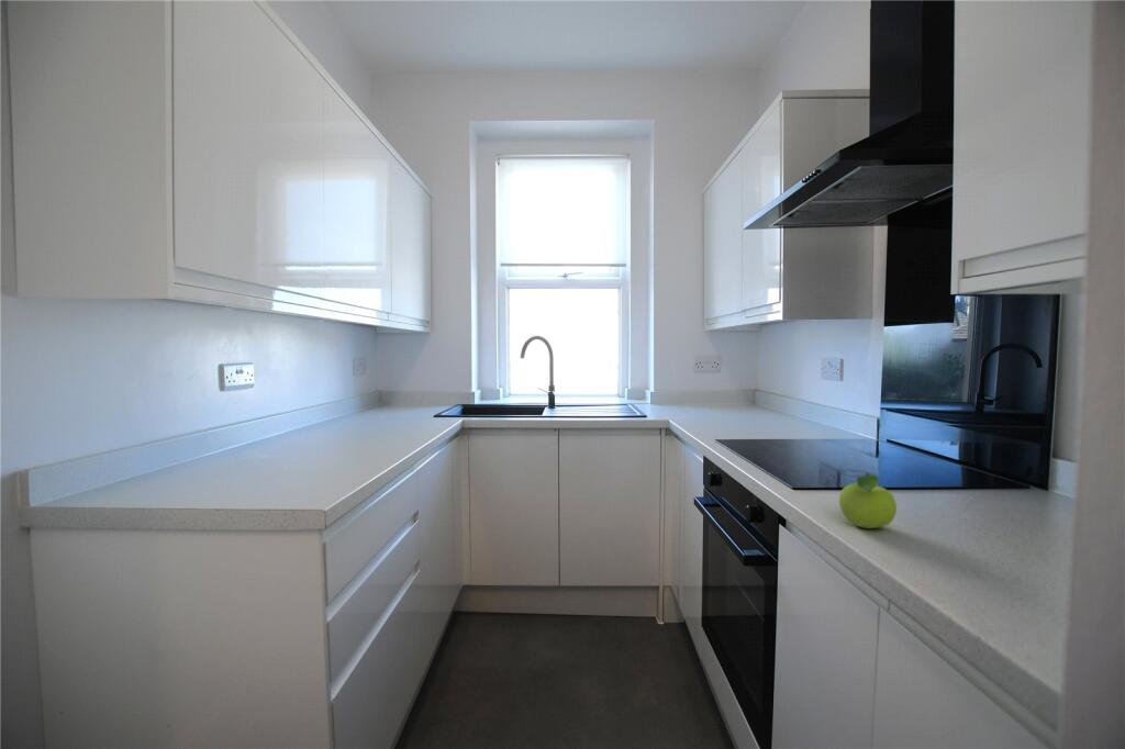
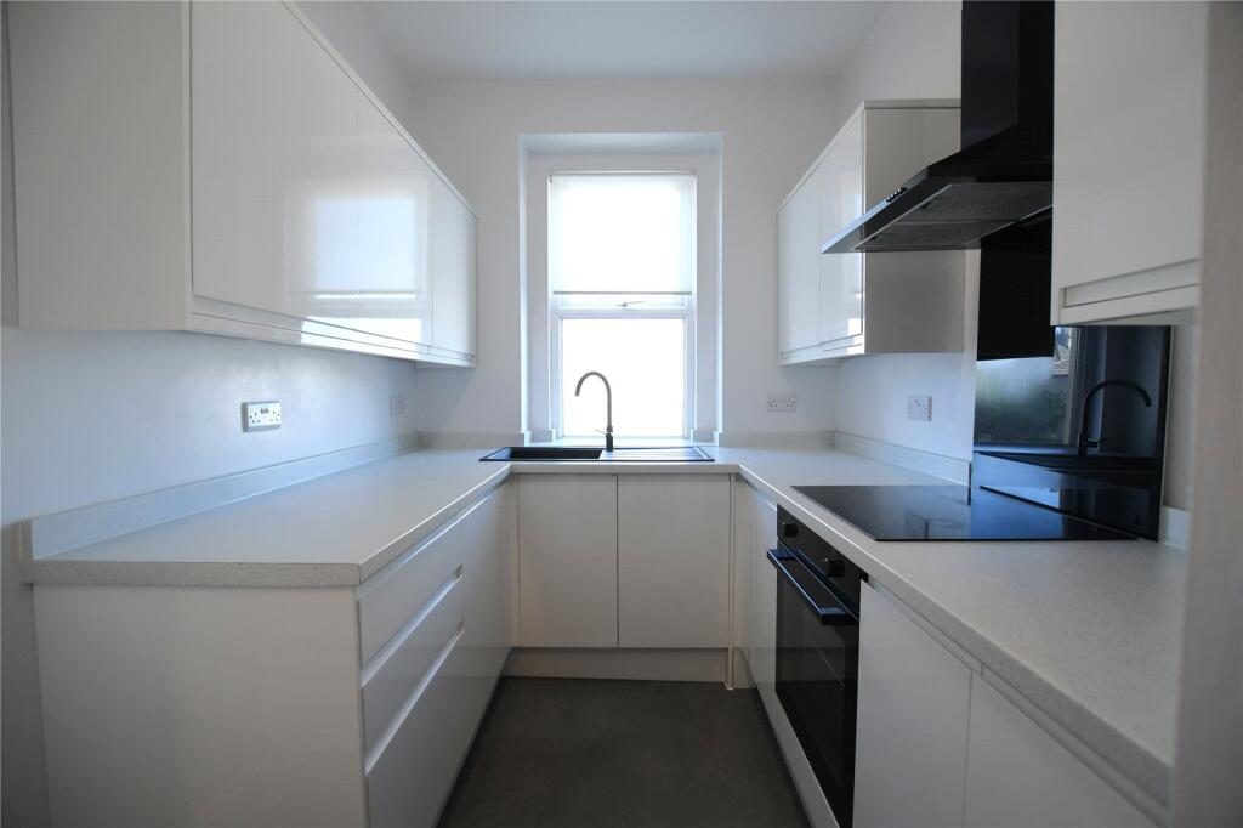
- fruit [838,472,898,529]
